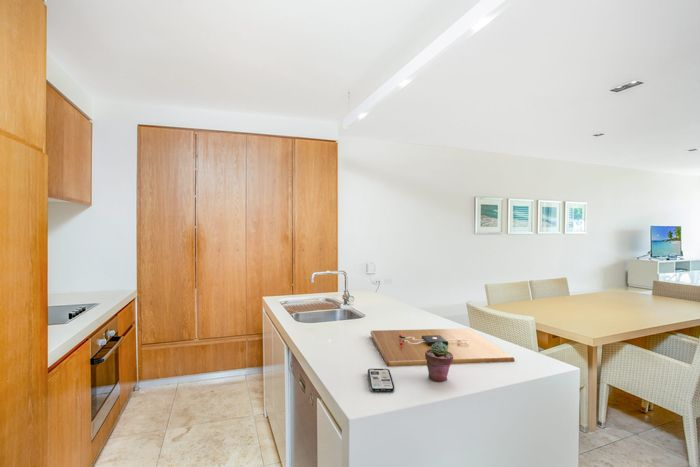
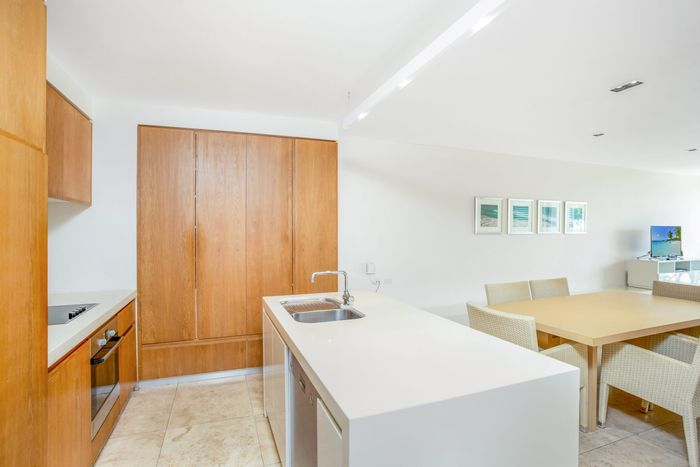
- potted succulent [425,342,453,383]
- cutting board [370,328,516,367]
- phone case [367,368,396,393]
